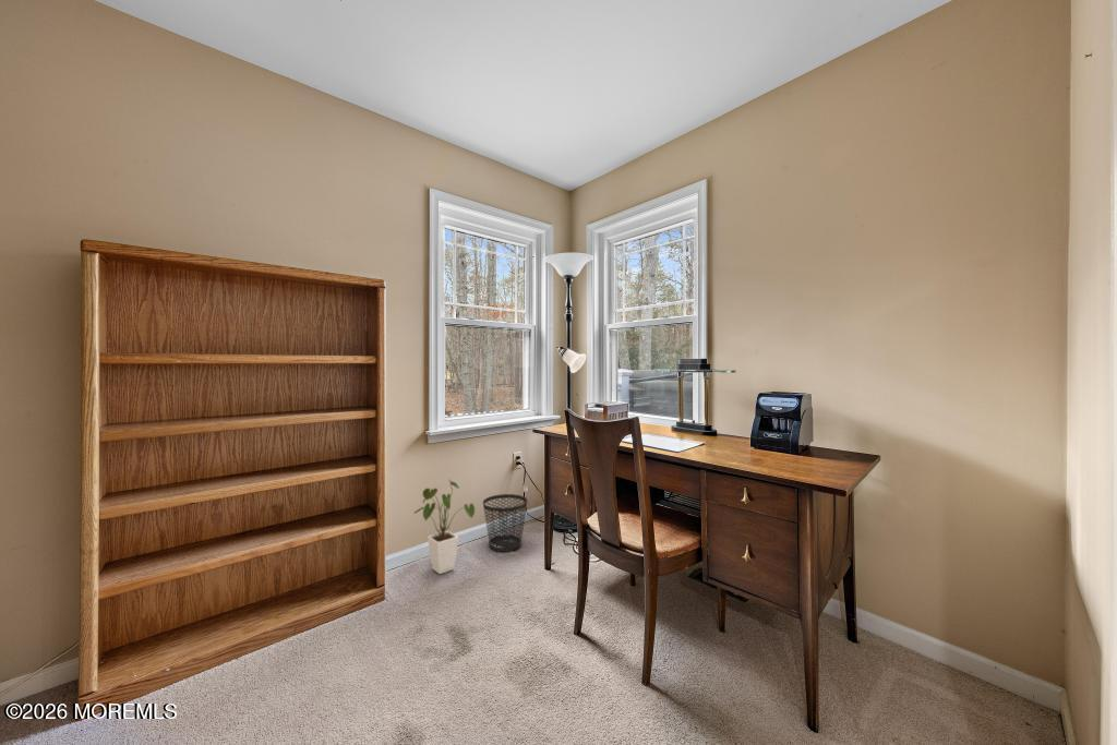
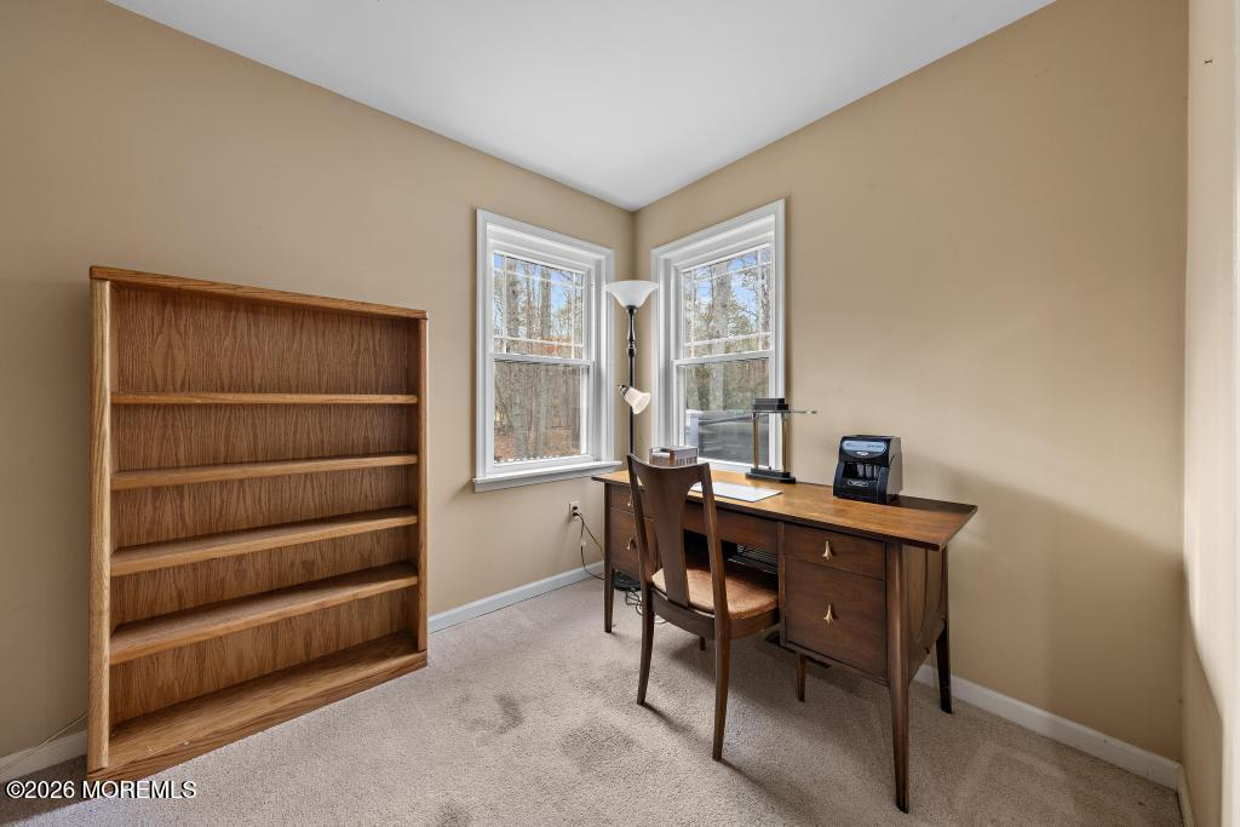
- wastebasket [482,493,528,553]
- house plant [413,478,476,575]
